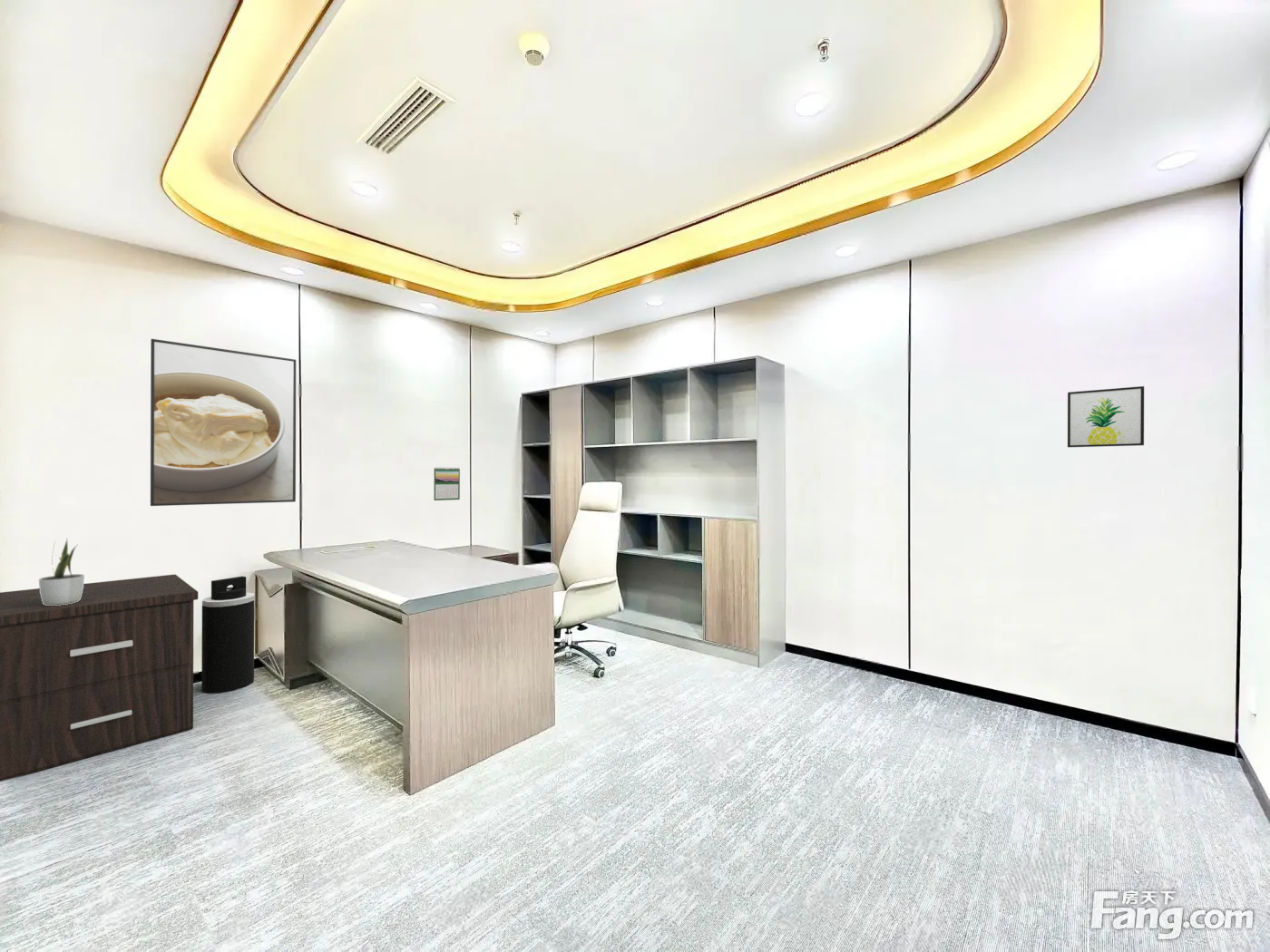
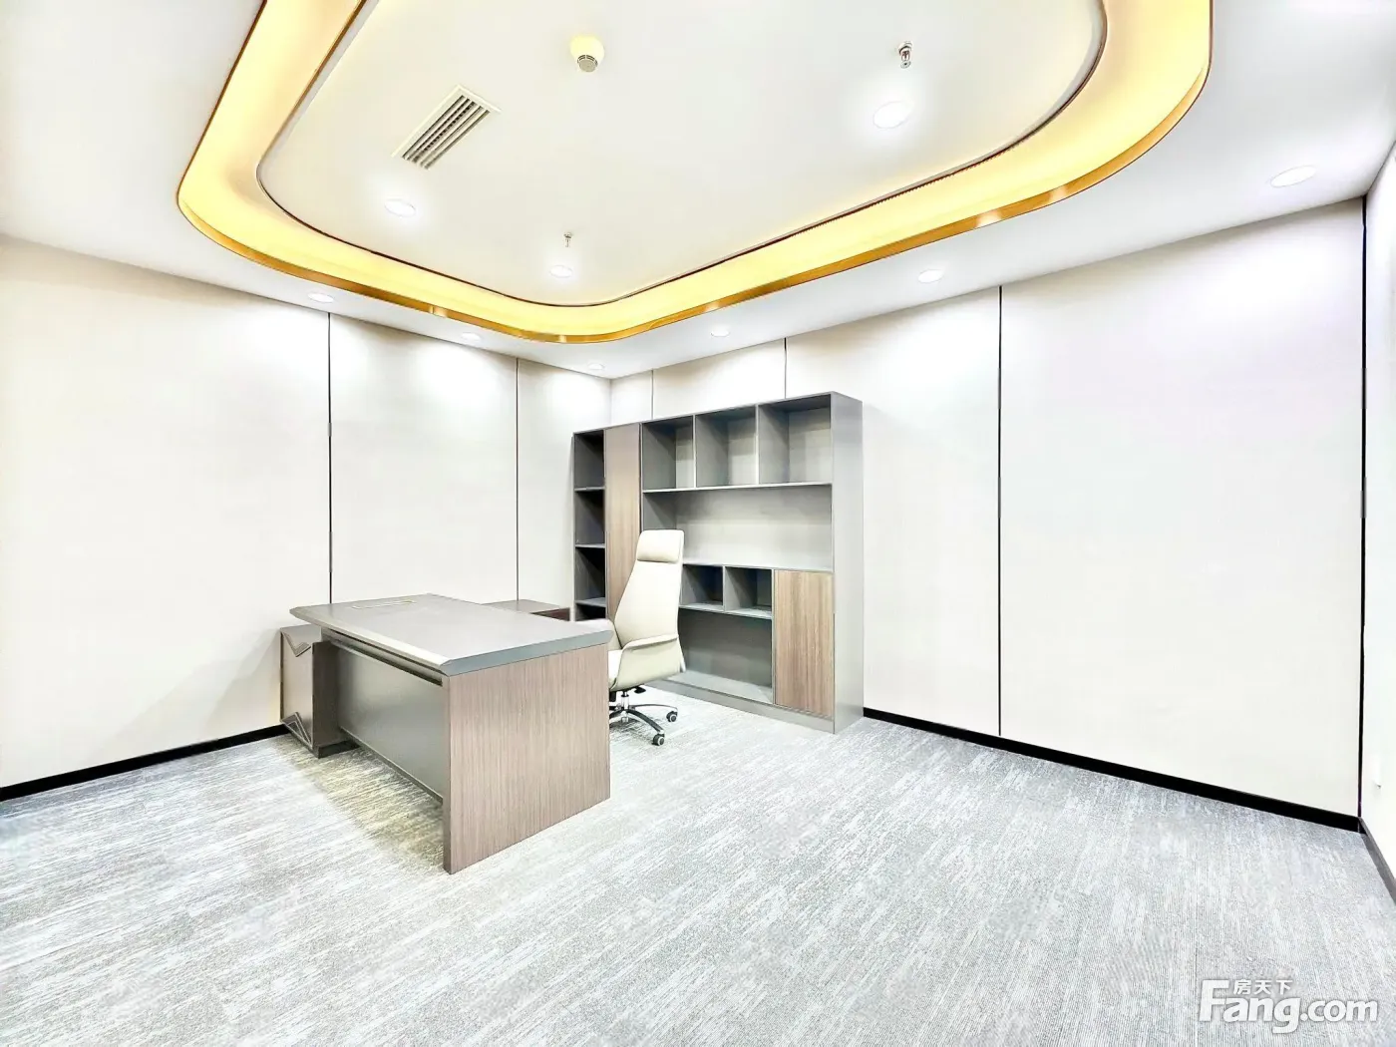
- calendar [433,466,461,501]
- trash can [200,576,255,695]
- wall art [1067,385,1145,448]
- nightstand [0,574,199,782]
- potted plant [38,539,85,606]
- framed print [150,338,297,507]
